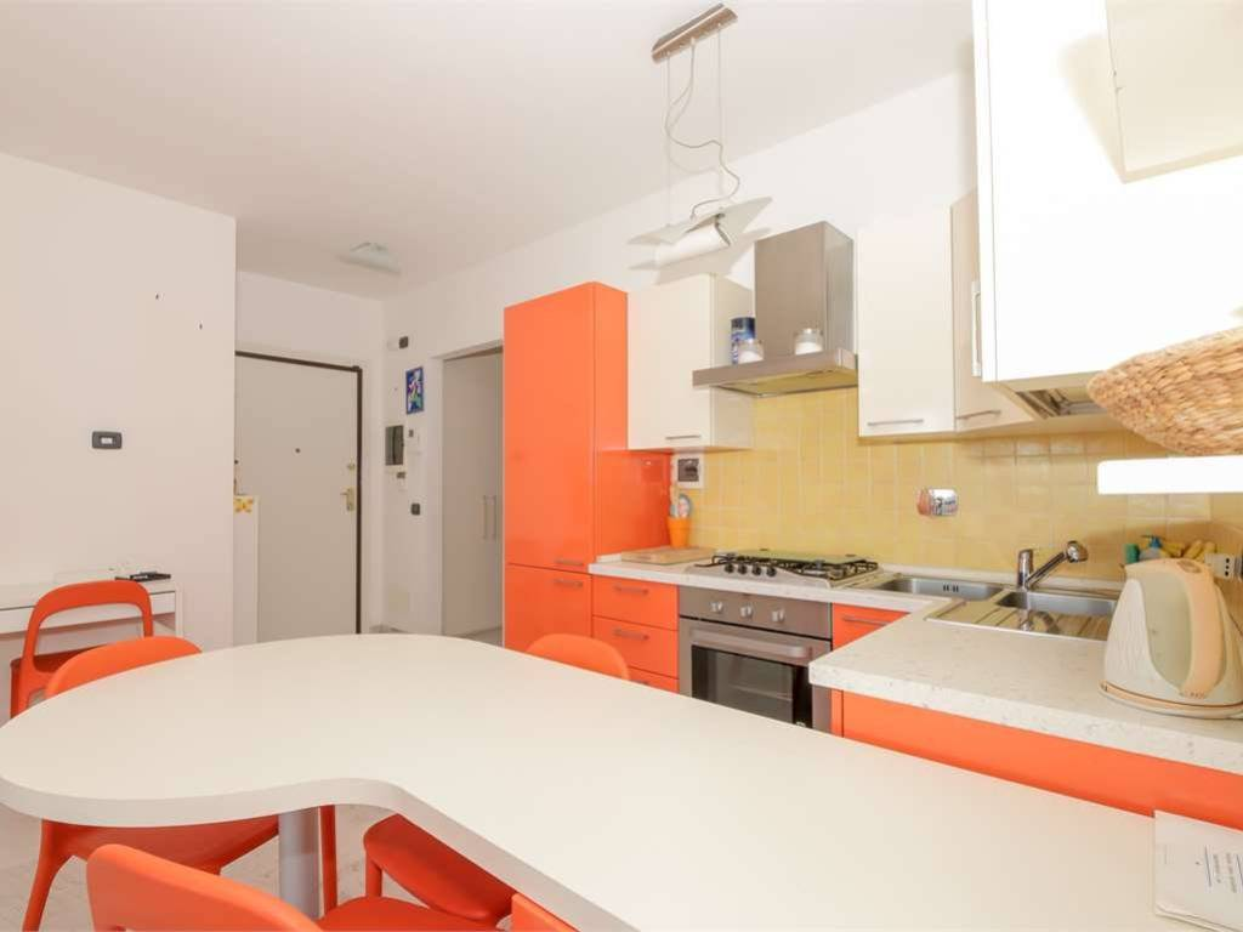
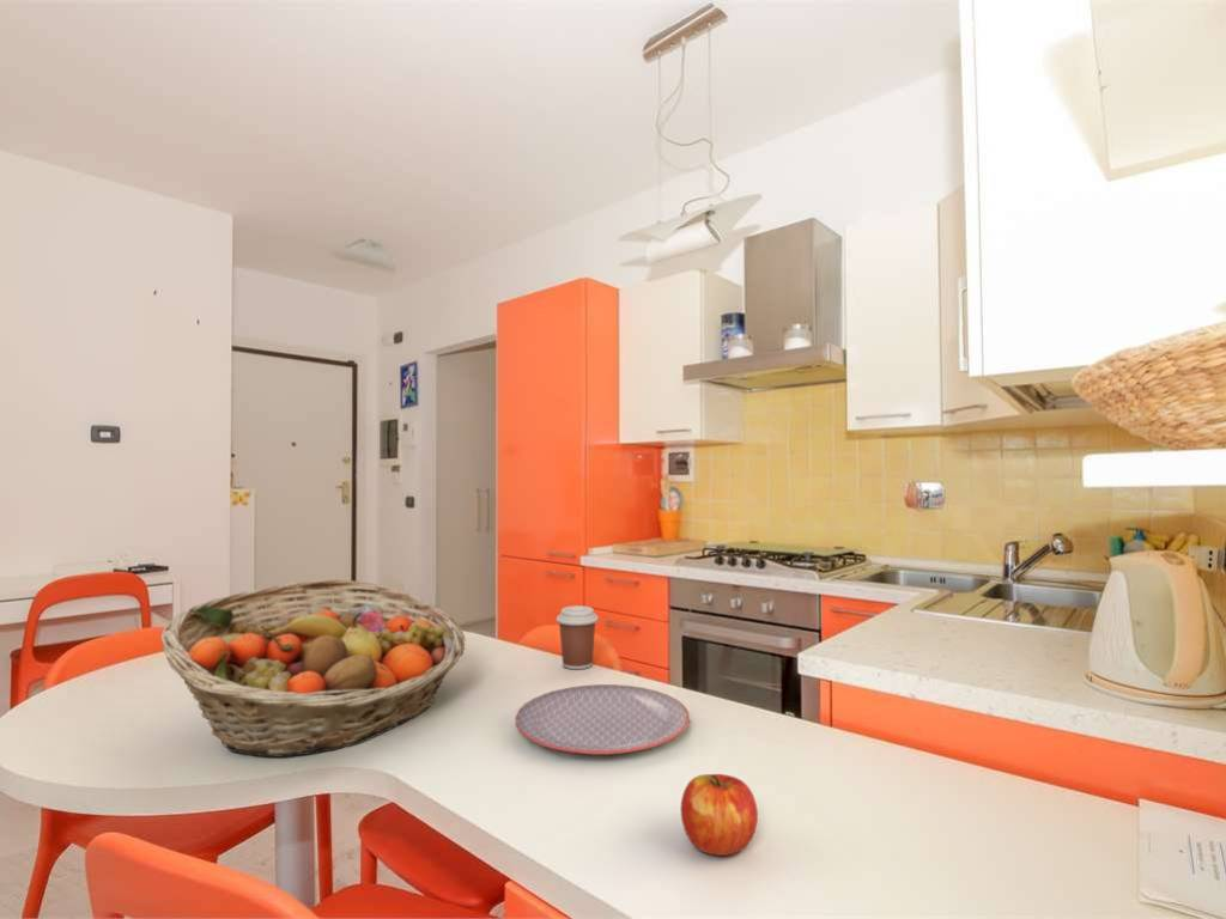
+ coffee cup [556,604,600,670]
+ fruit basket [159,578,467,759]
+ plate [515,683,691,756]
+ apple [680,773,759,857]
